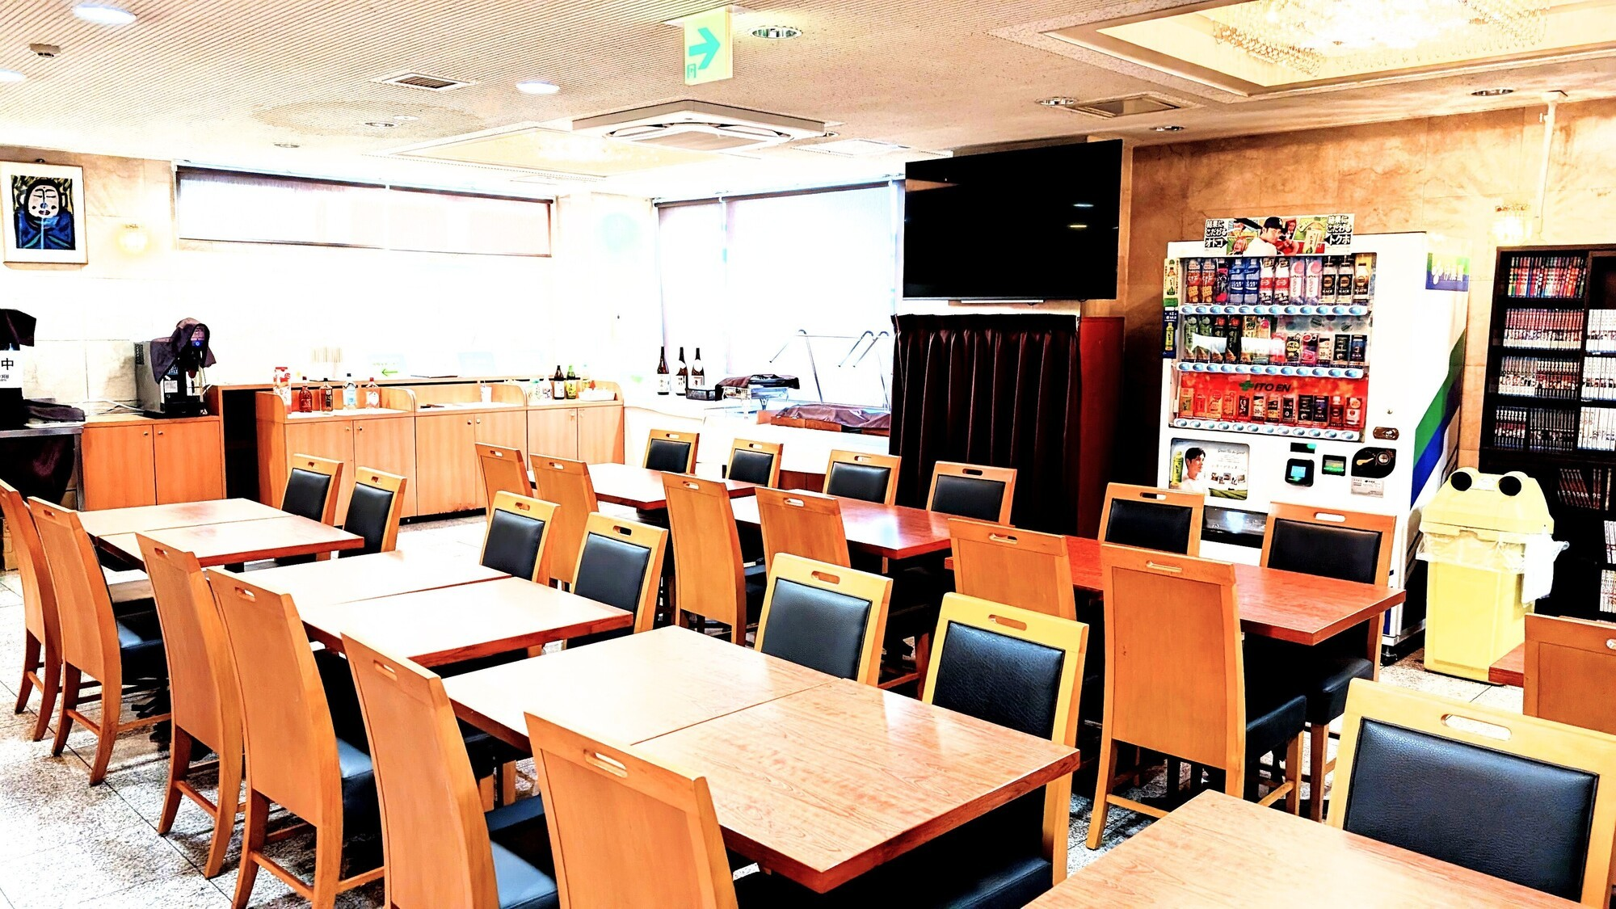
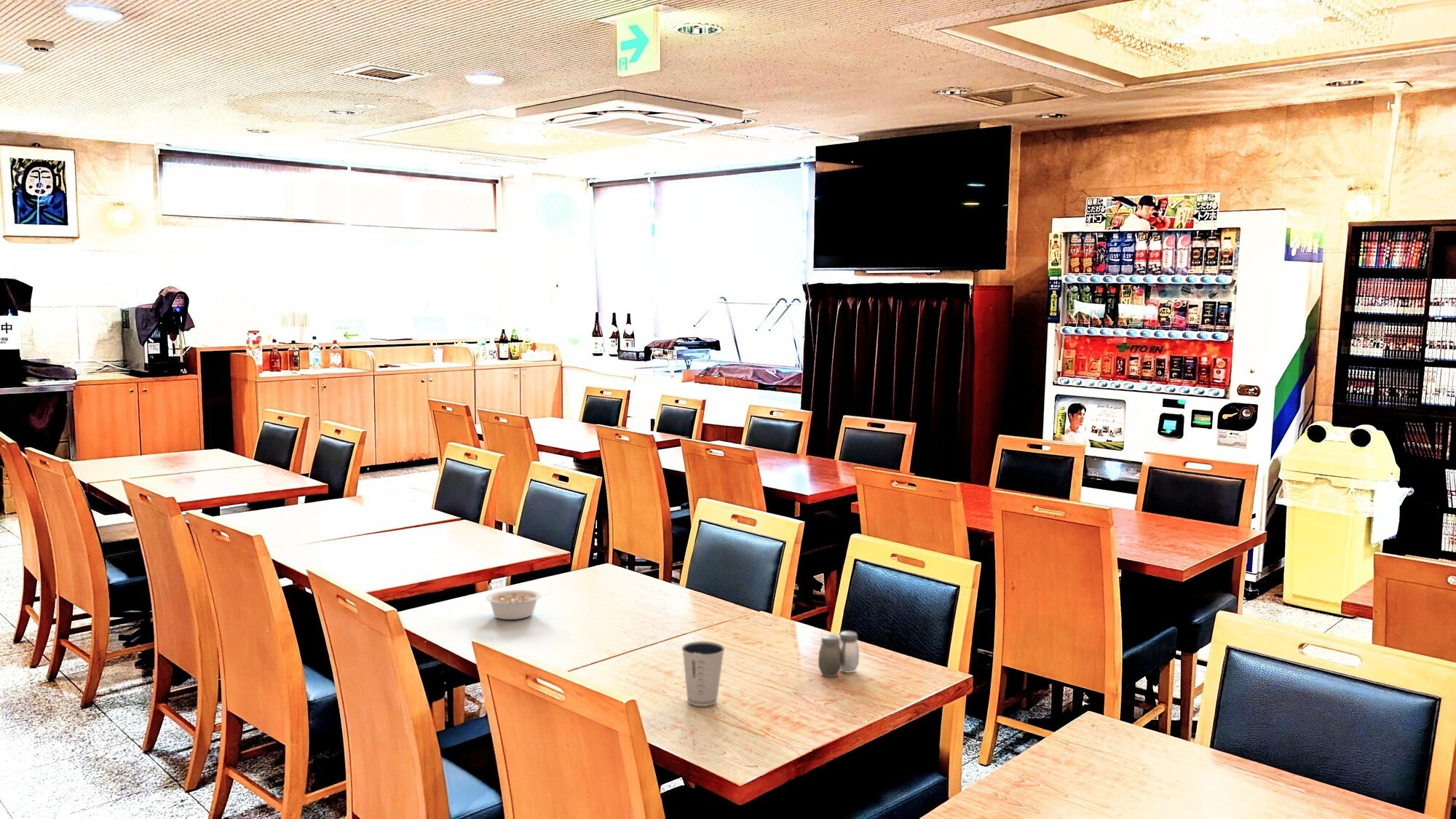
+ dixie cup [681,641,726,707]
+ salt and pepper shaker [818,630,860,678]
+ legume [485,589,552,620]
